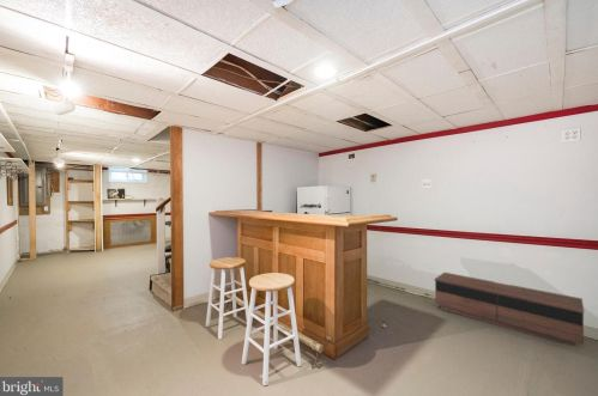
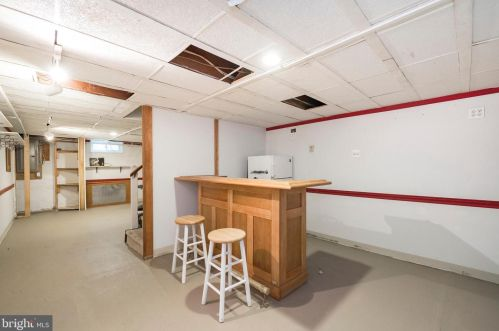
- tv stand [434,272,585,347]
